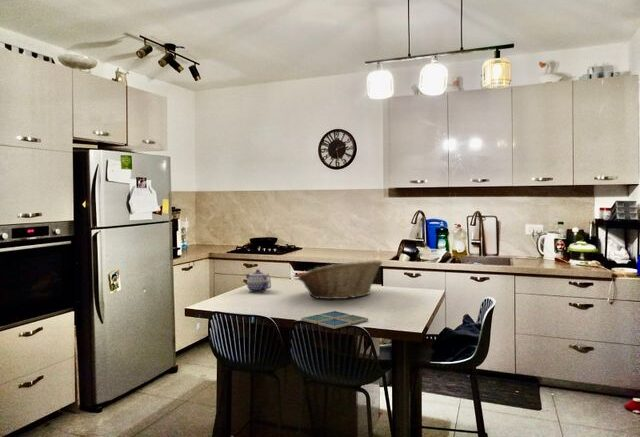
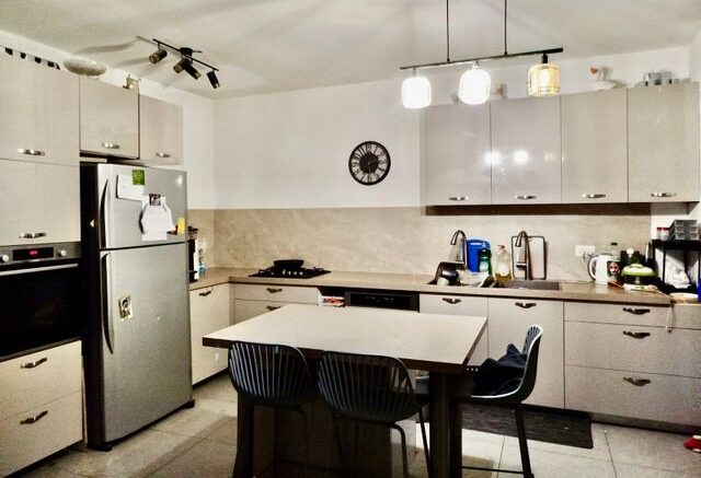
- teapot [245,269,272,293]
- fruit basket [297,259,383,300]
- drink coaster [300,310,369,330]
